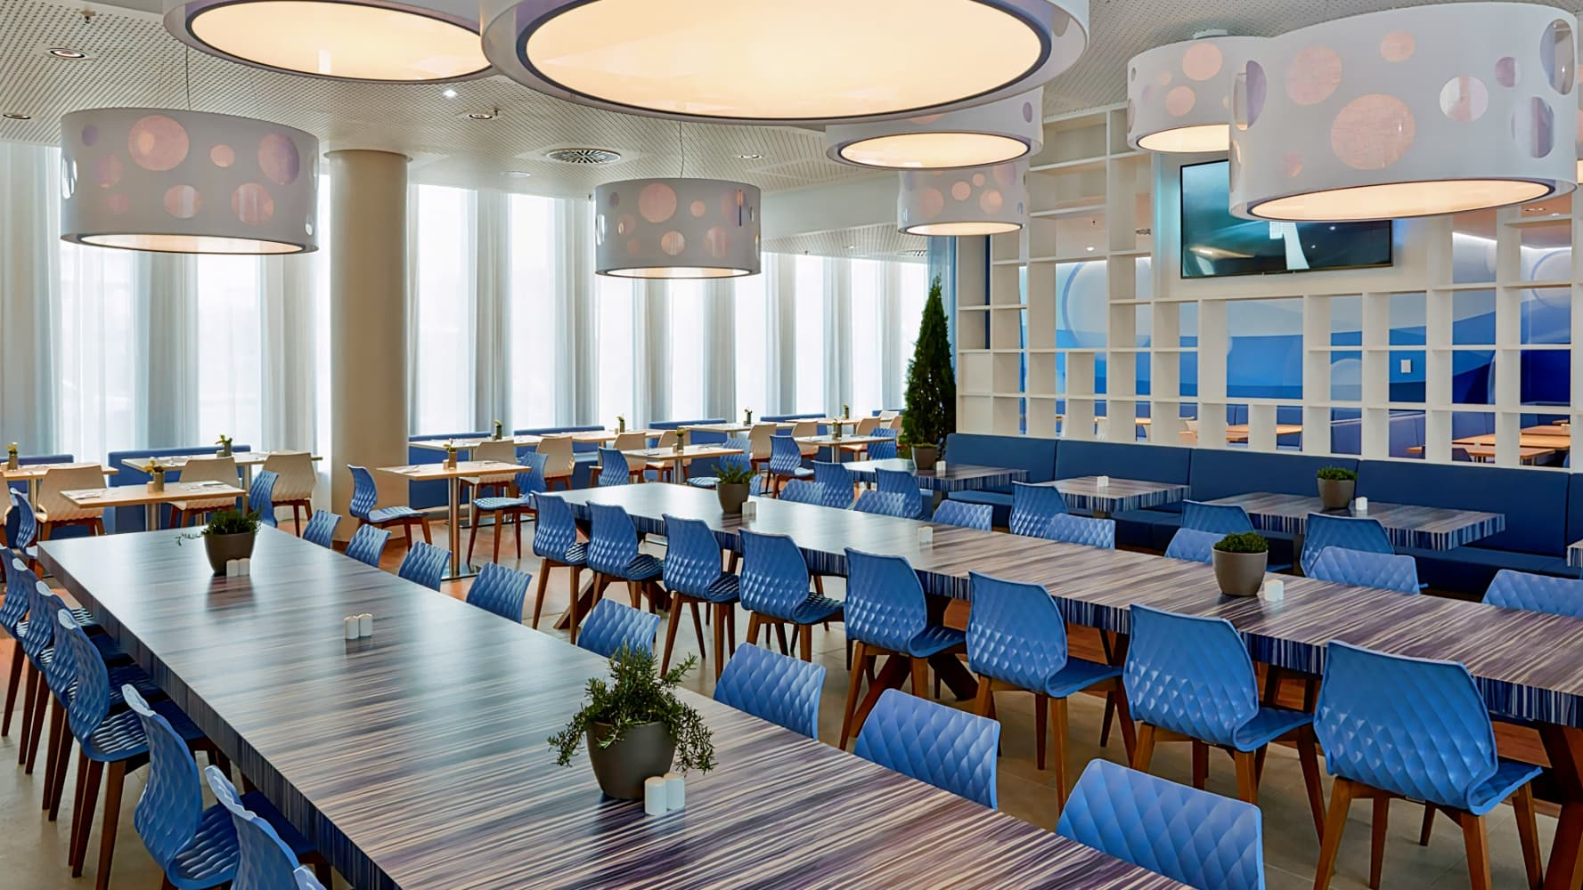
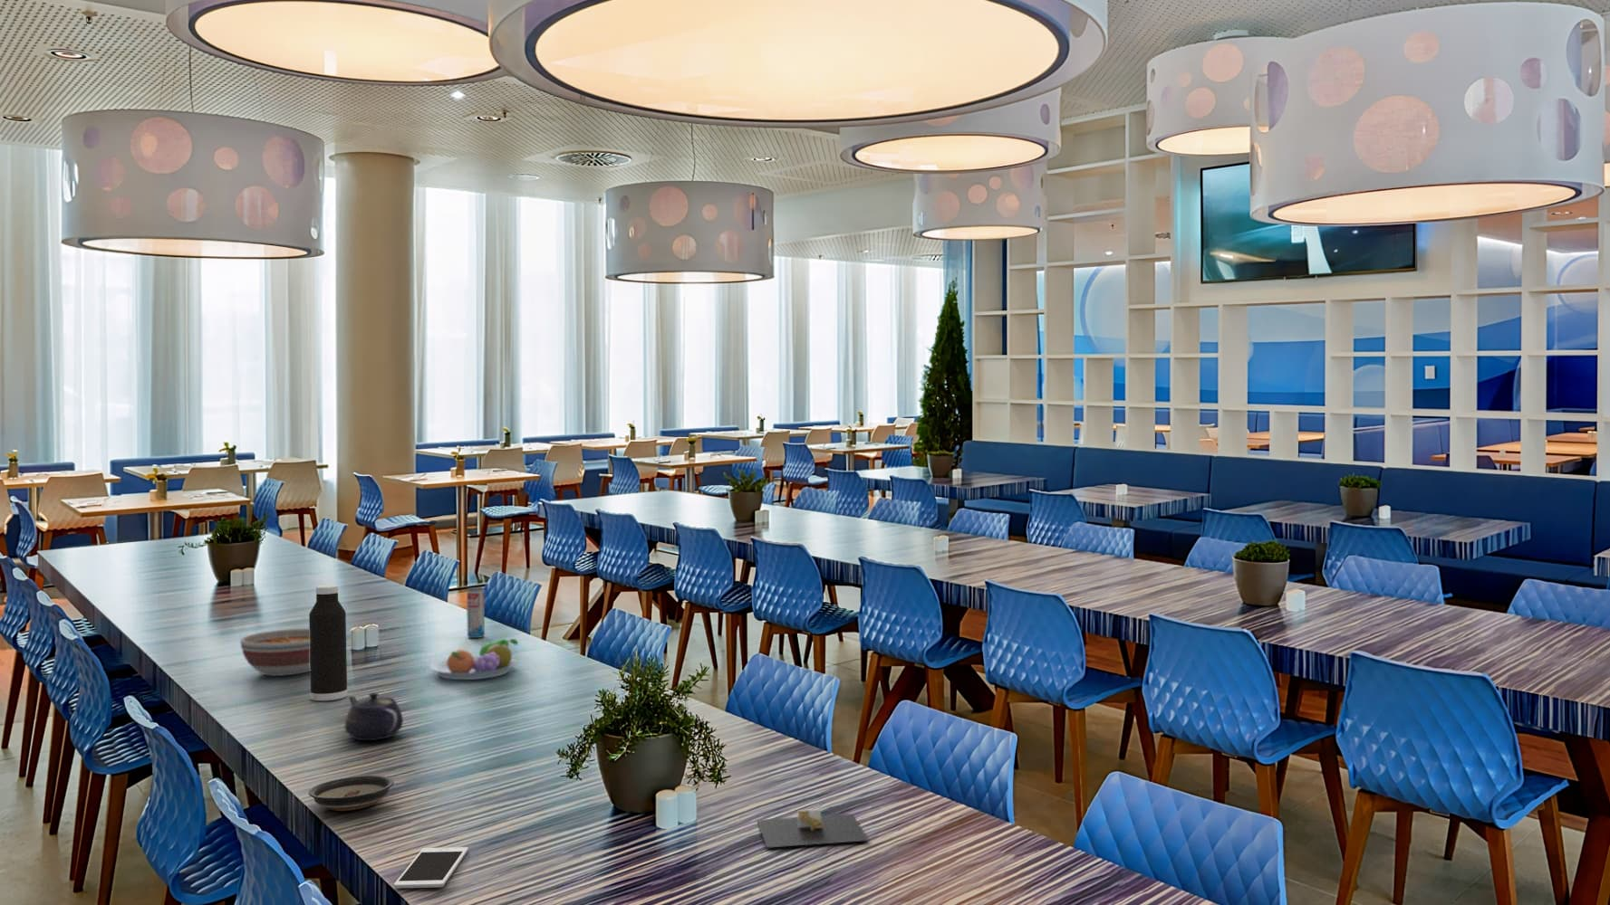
+ water bottle [309,583,348,702]
+ bowl [239,628,311,677]
+ fruit bowl [429,638,519,681]
+ cell phone [394,846,469,888]
+ teapot [344,692,404,741]
+ beverage can [466,587,485,639]
+ saucer [307,775,395,812]
+ napkin holder [755,808,870,849]
